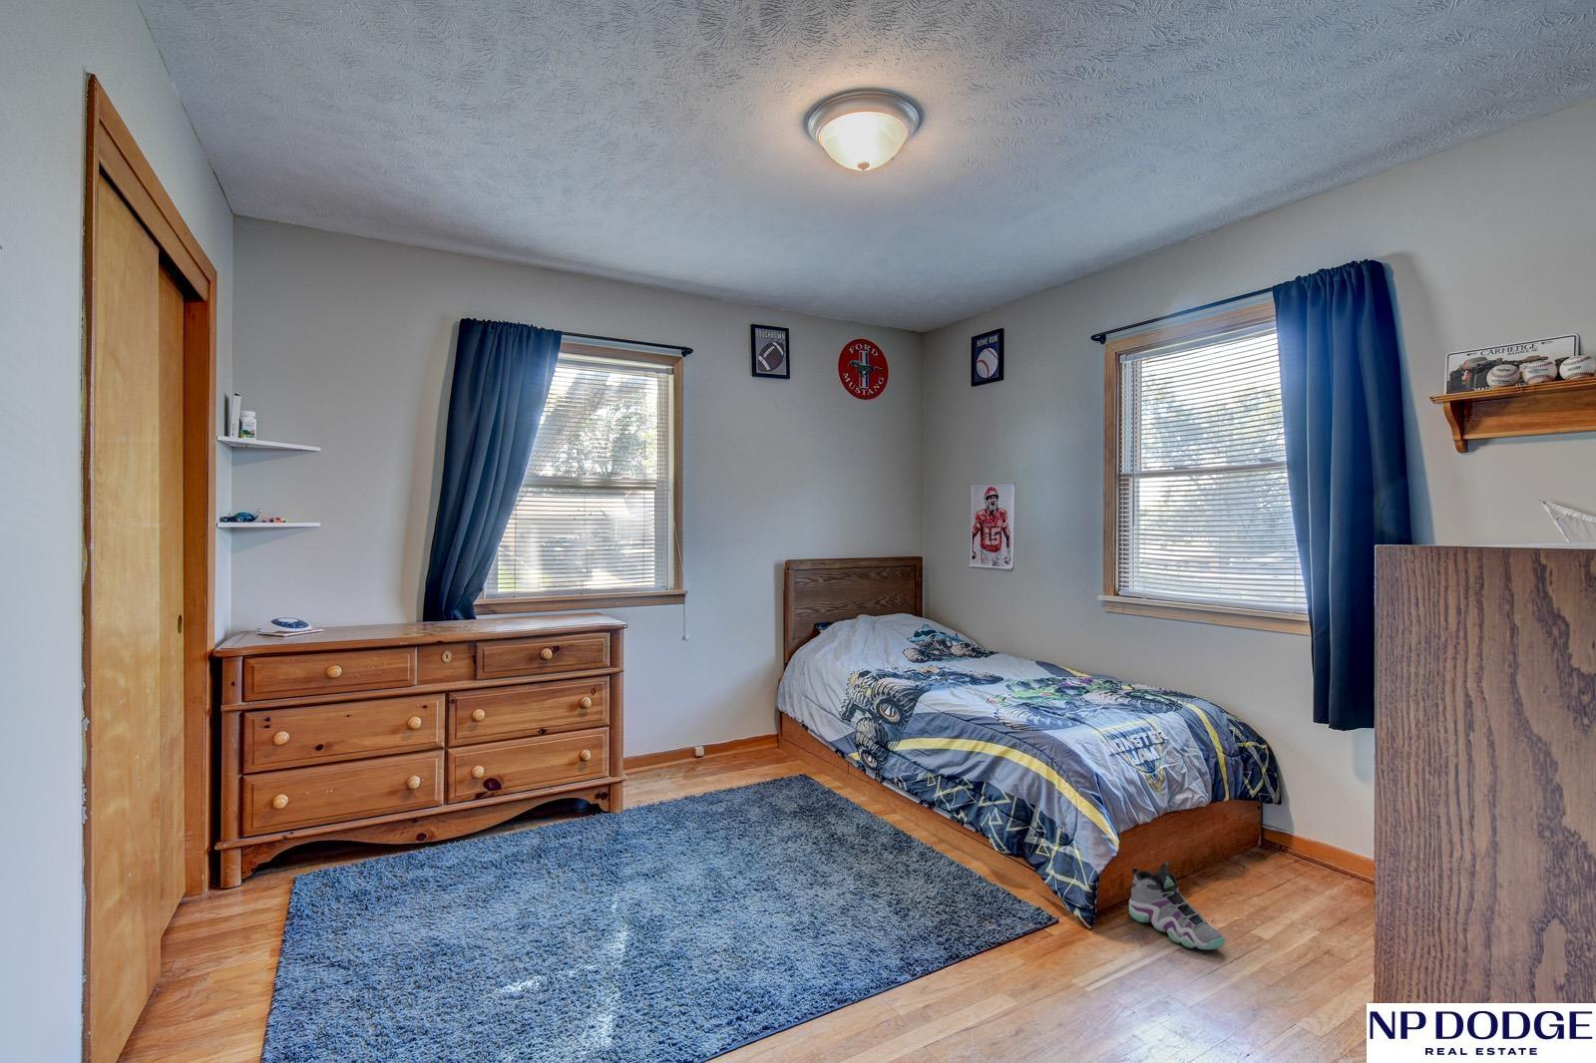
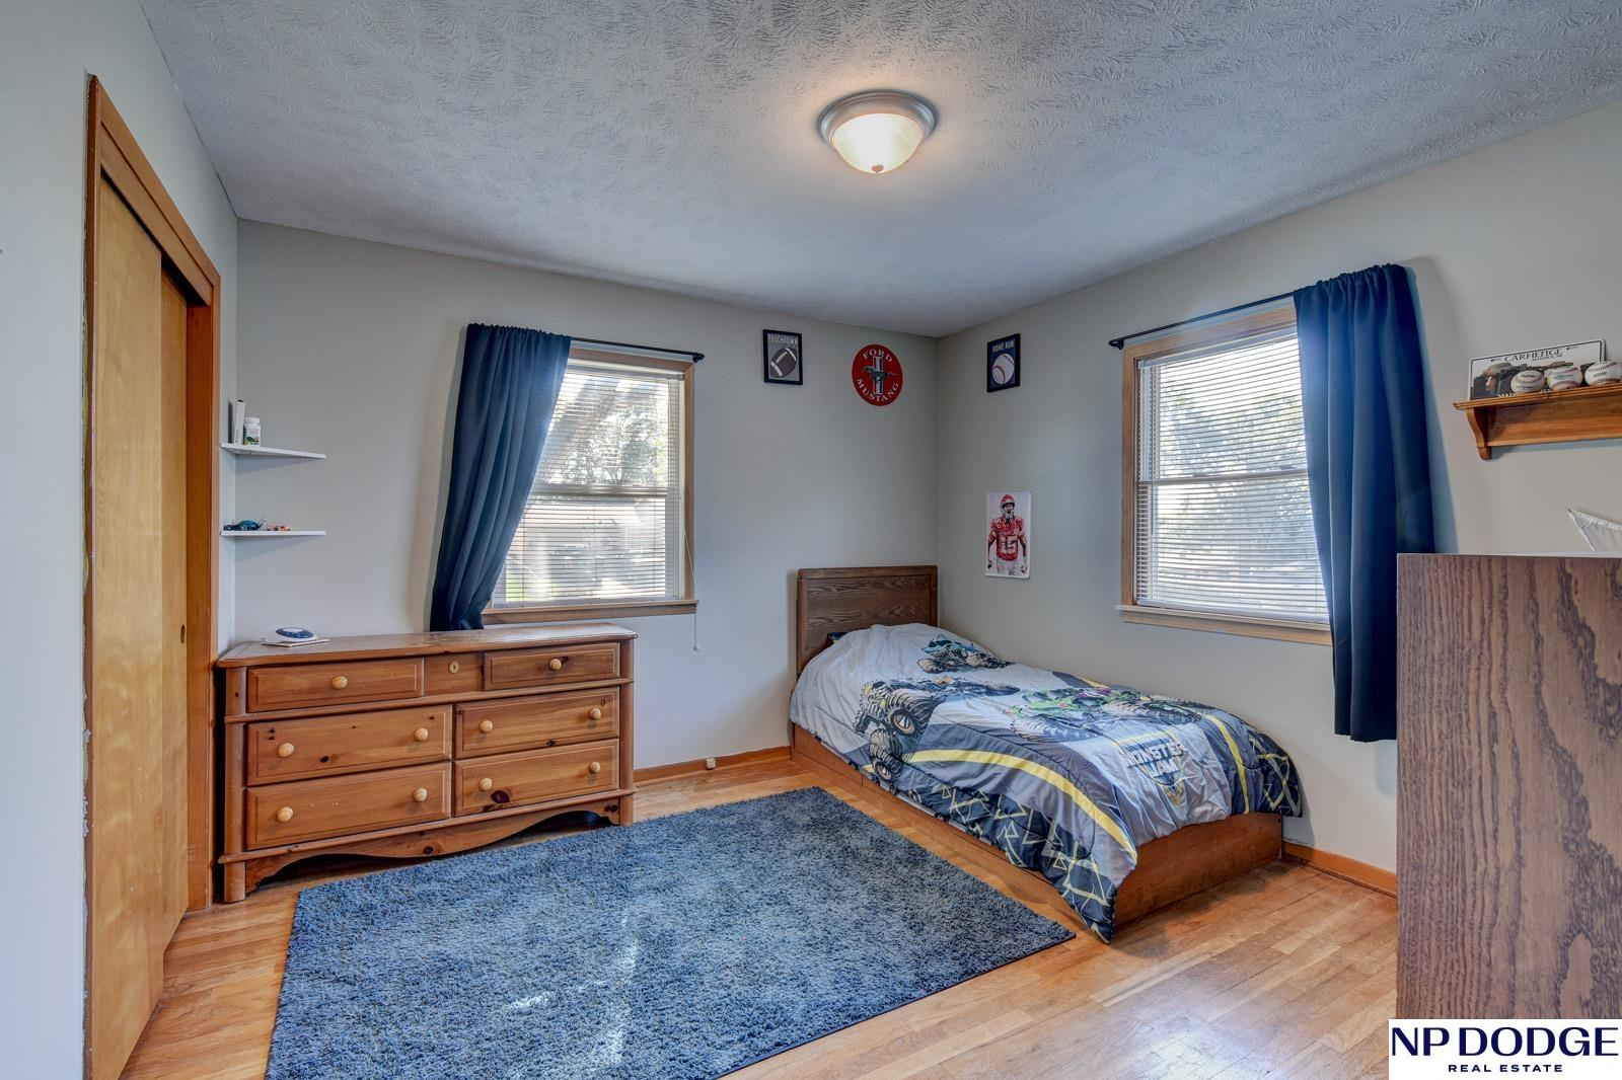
- sneaker [1128,860,1226,950]
